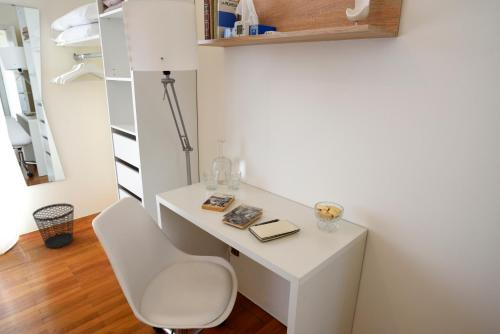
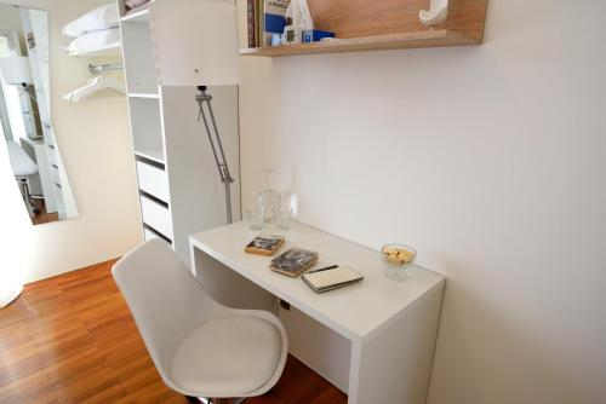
- wastebasket [31,202,75,249]
